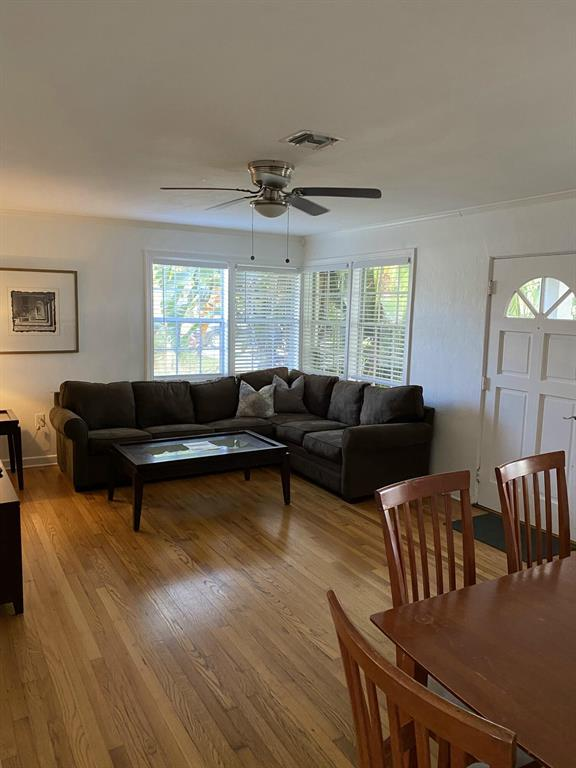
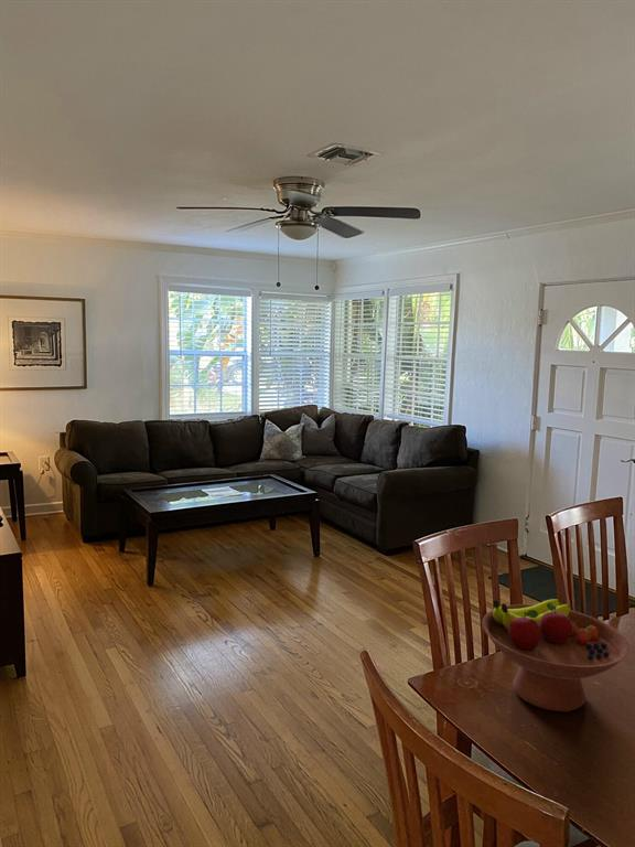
+ fruit bowl [481,598,631,714]
